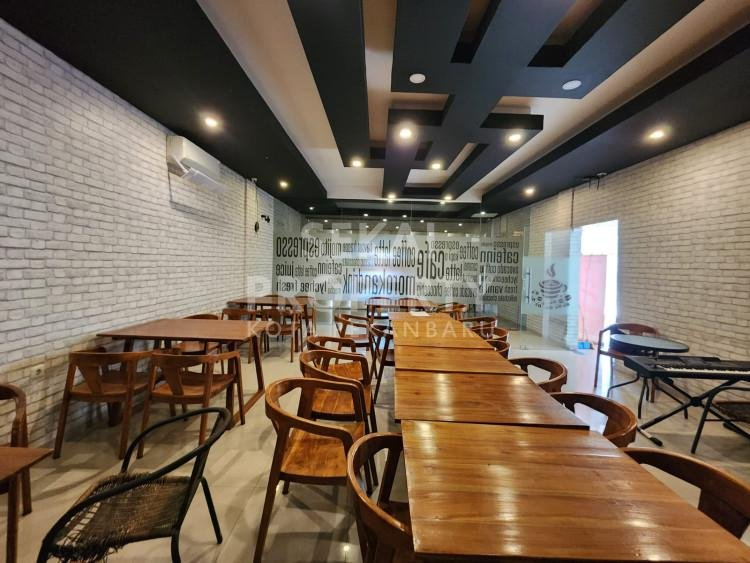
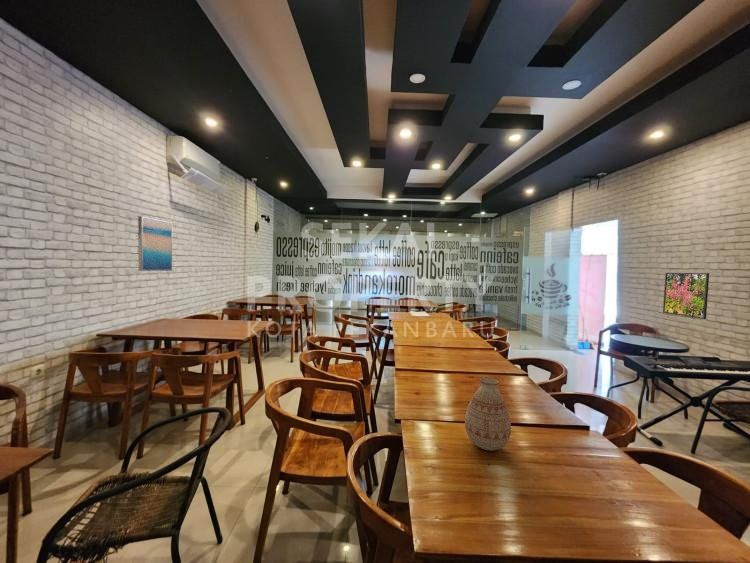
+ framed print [662,272,710,320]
+ wall art [137,215,173,272]
+ vase [464,376,512,452]
